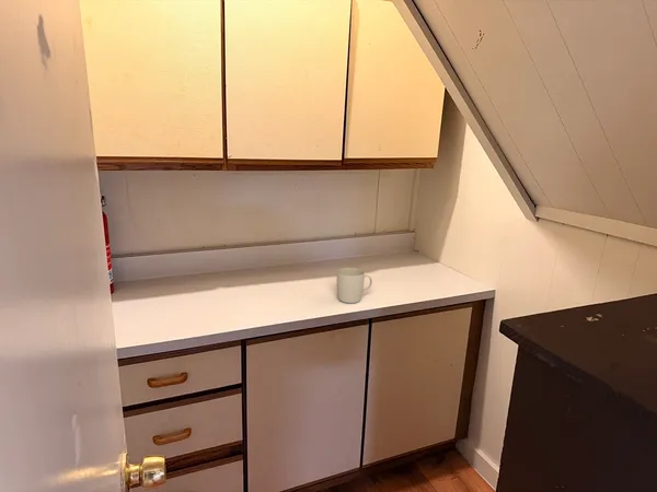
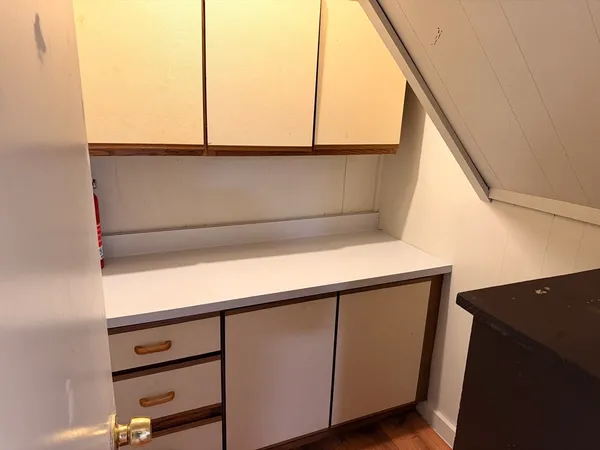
- mug [336,267,373,304]
